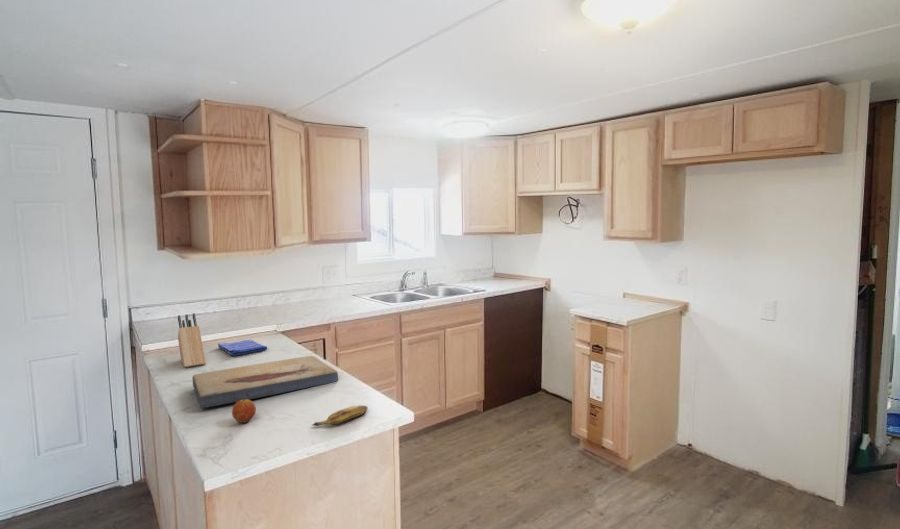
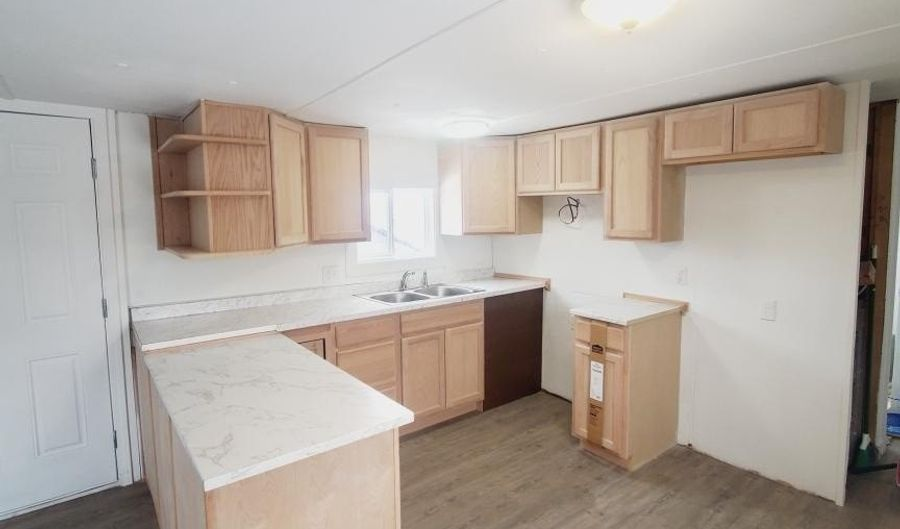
- fish fossil [192,355,339,409]
- banana [312,404,369,427]
- dish towel [217,339,268,357]
- fruit [231,397,257,424]
- knife block [177,312,207,368]
